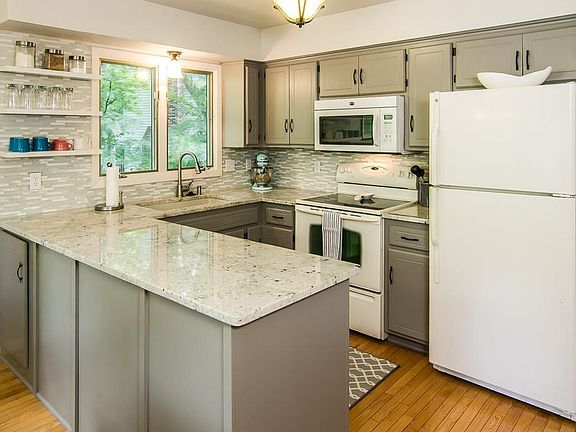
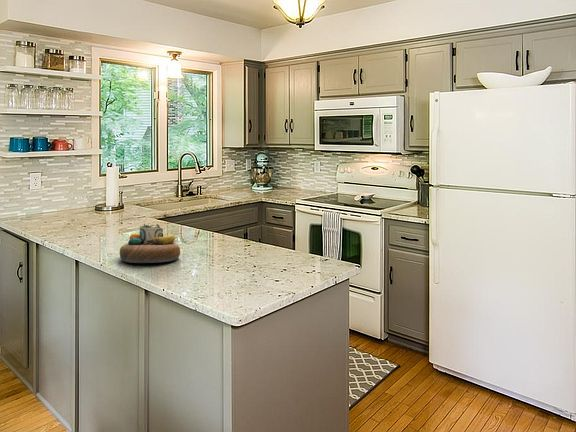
+ decorative bowl [119,223,181,264]
